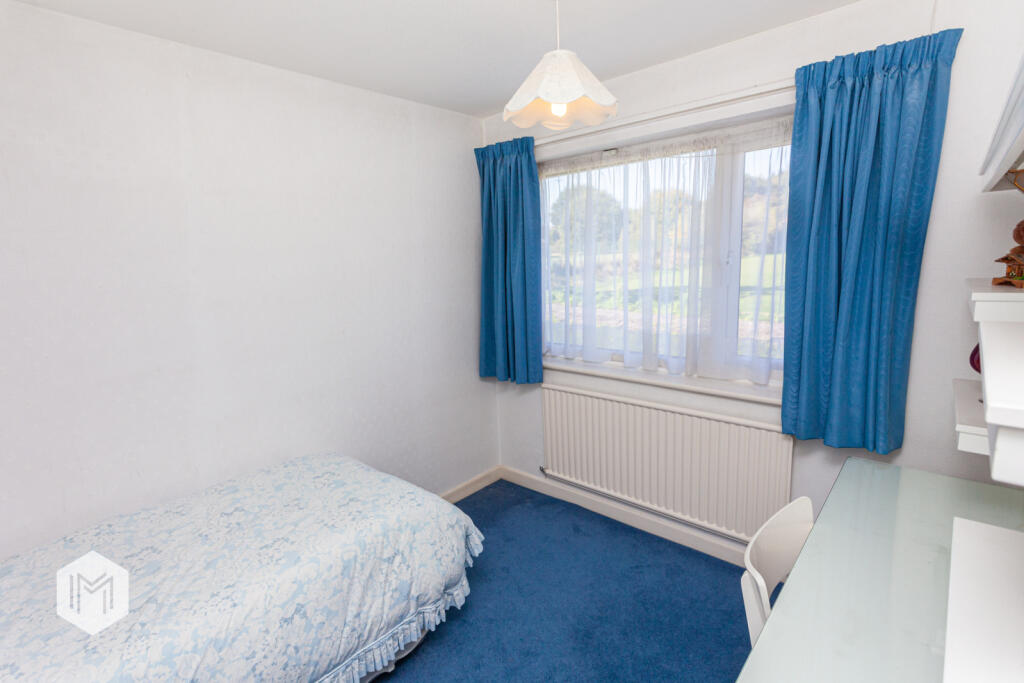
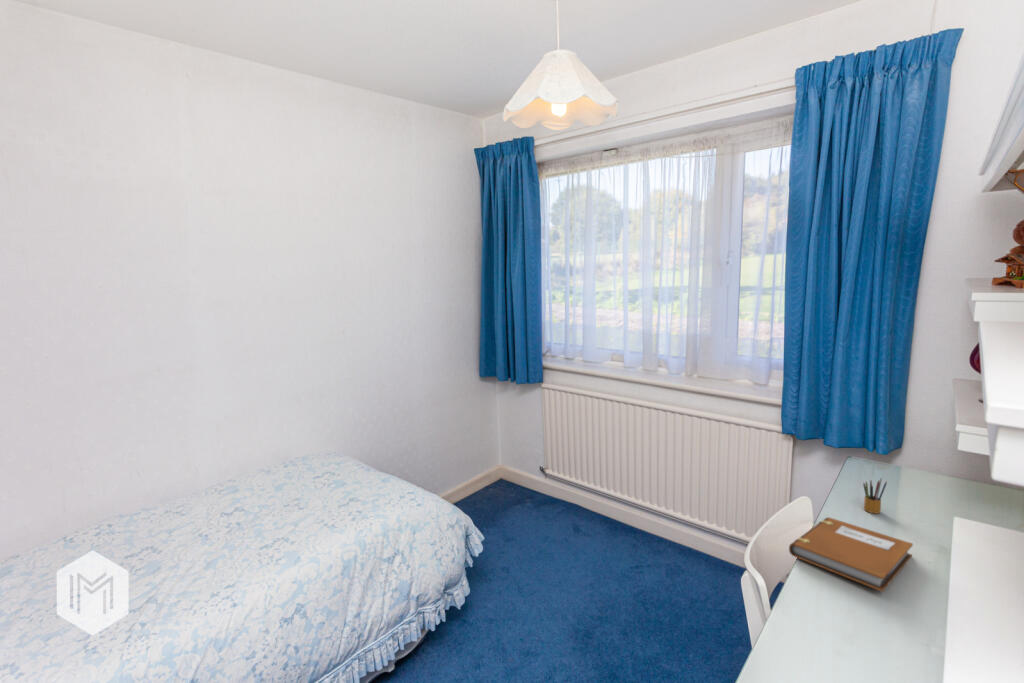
+ pencil box [862,478,888,515]
+ notebook [788,516,914,593]
